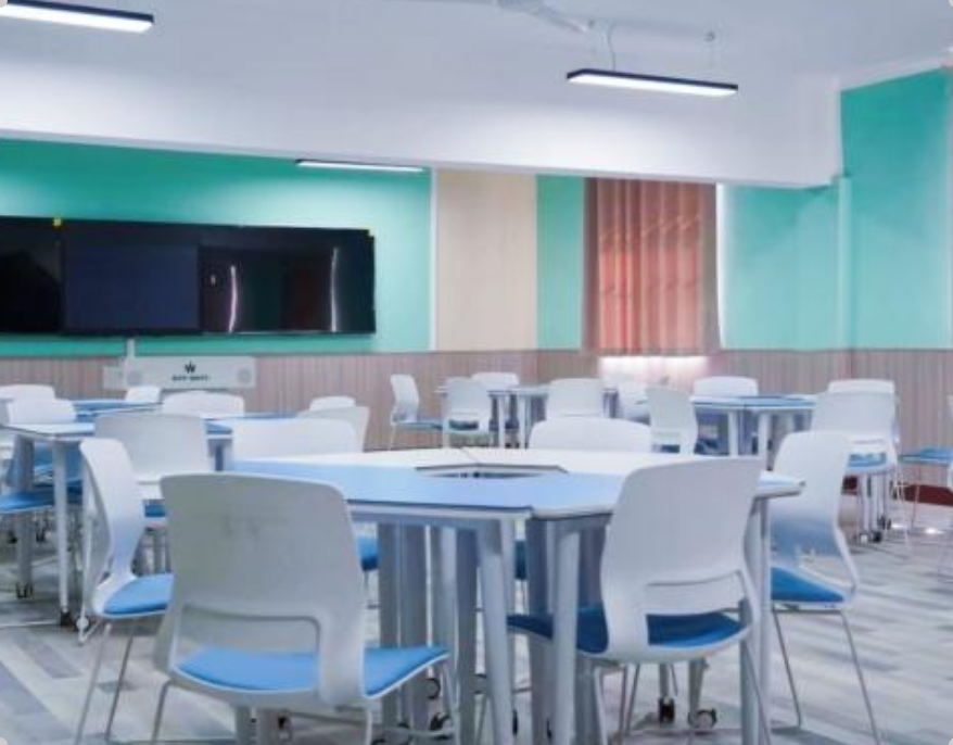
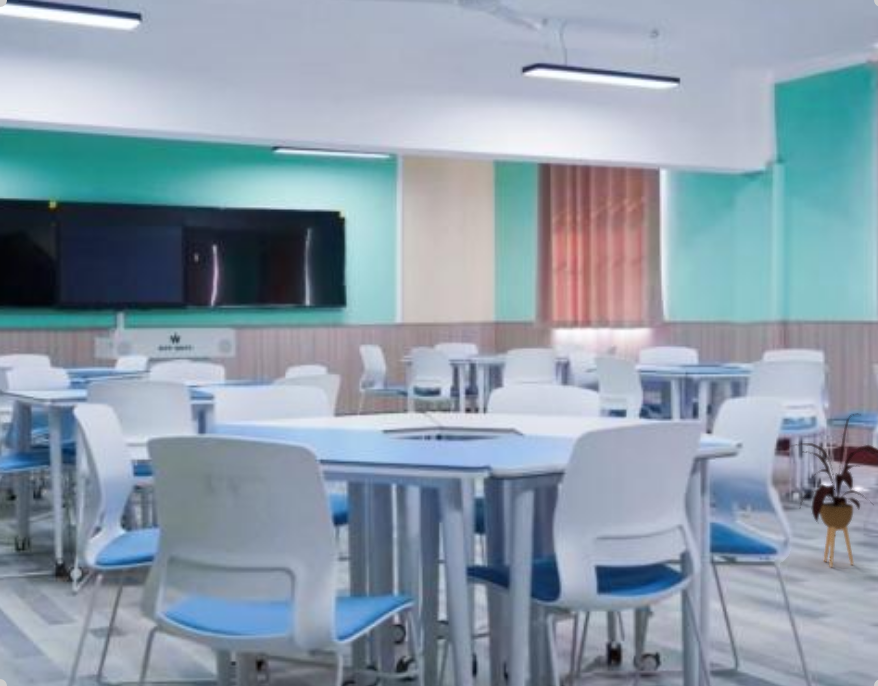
+ house plant [789,413,878,568]
